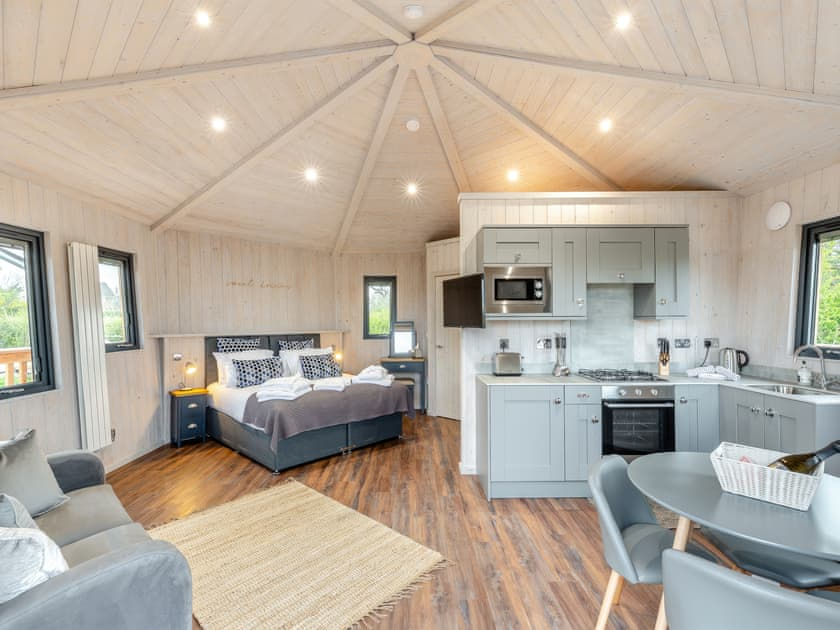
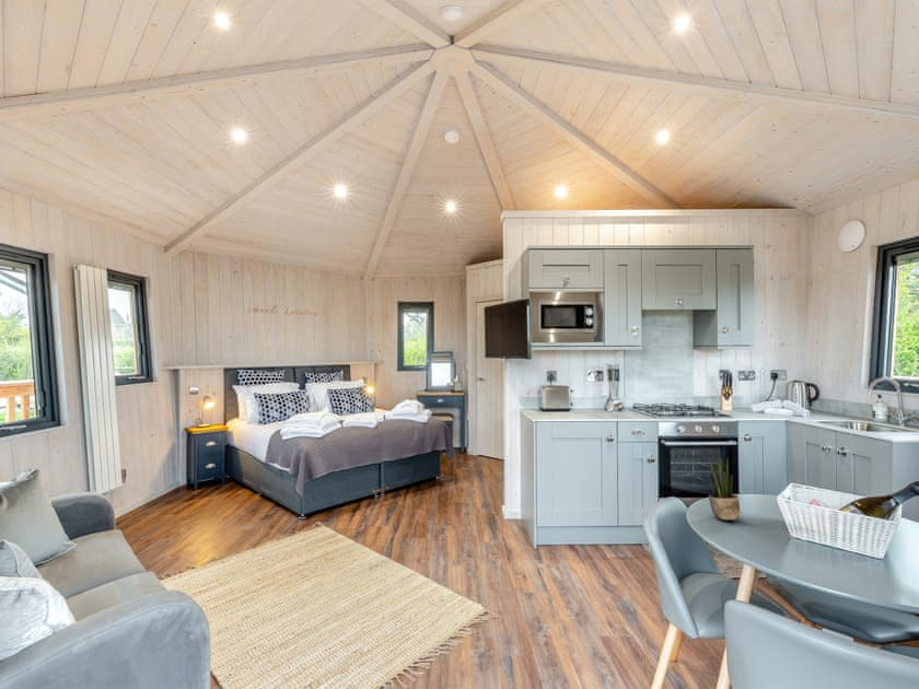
+ potted plant [708,454,741,521]
